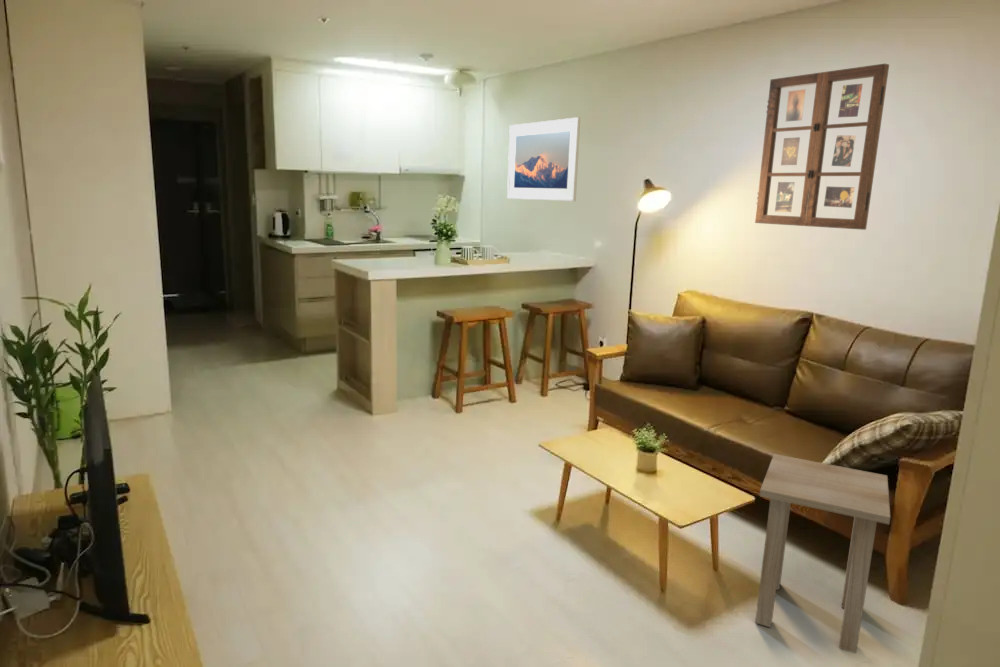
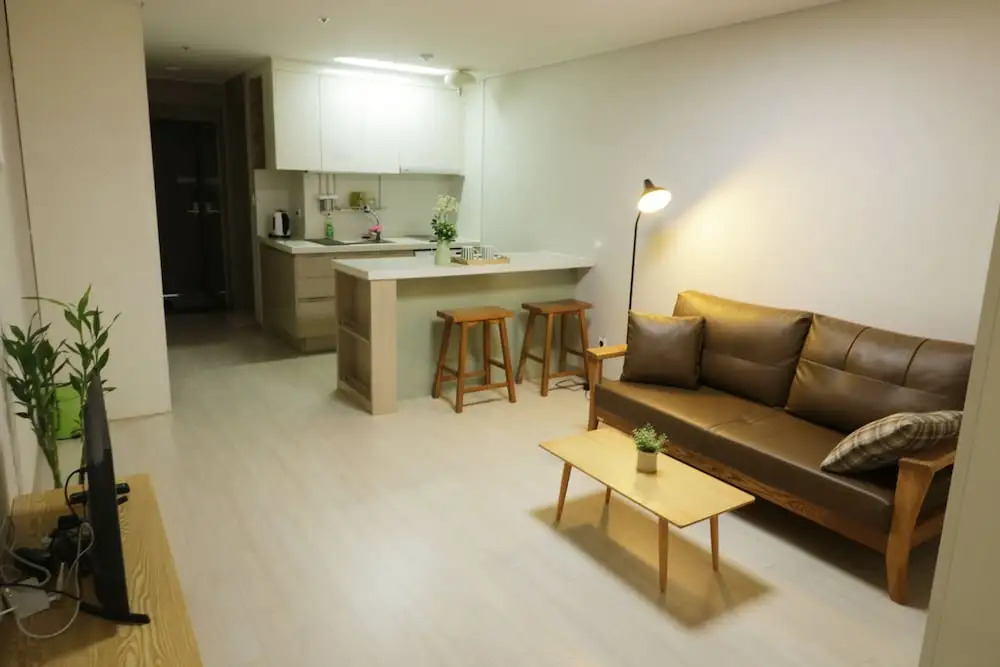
- side table [754,453,891,654]
- picture frame [754,63,890,231]
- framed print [506,116,581,202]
